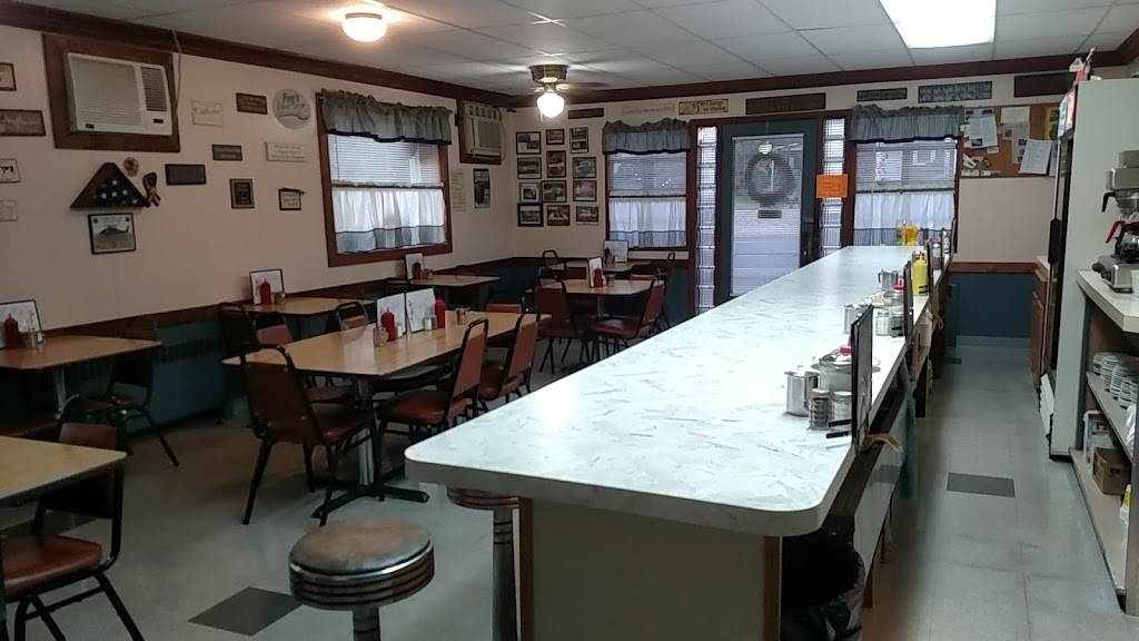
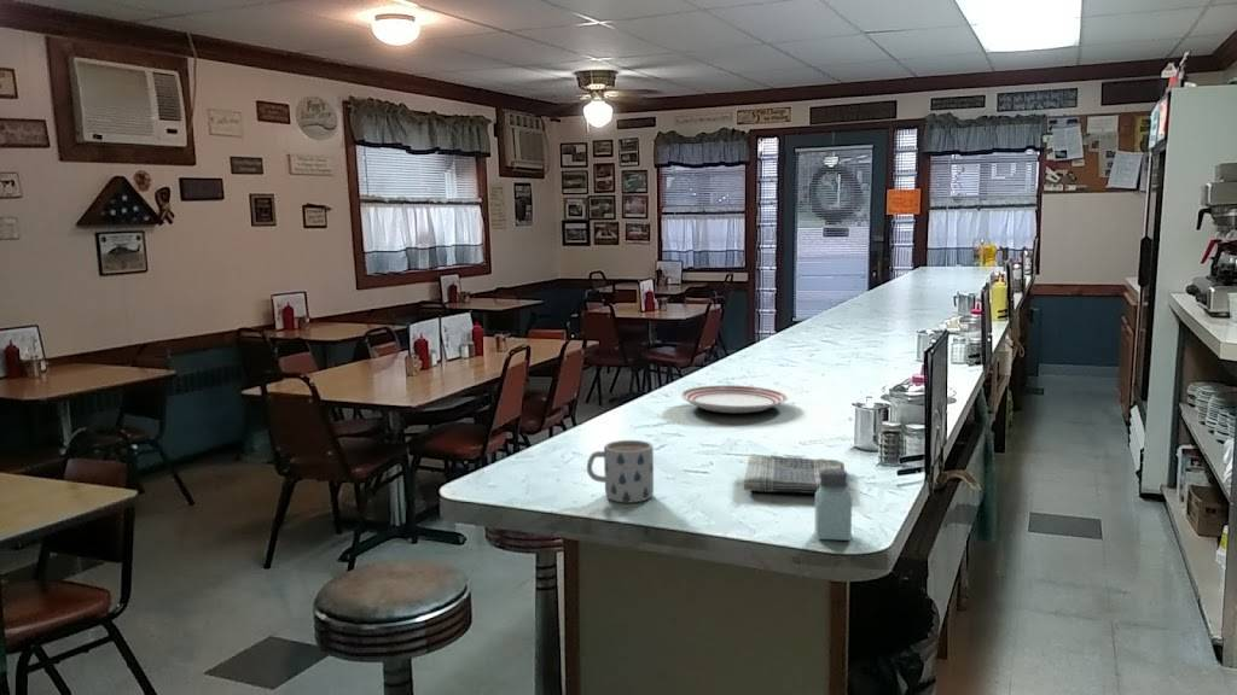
+ mug [586,439,655,503]
+ dinner plate [679,384,789,414]
+ dish towel [743,452,846,495]
+ saltshaker [814,468,853,542]
